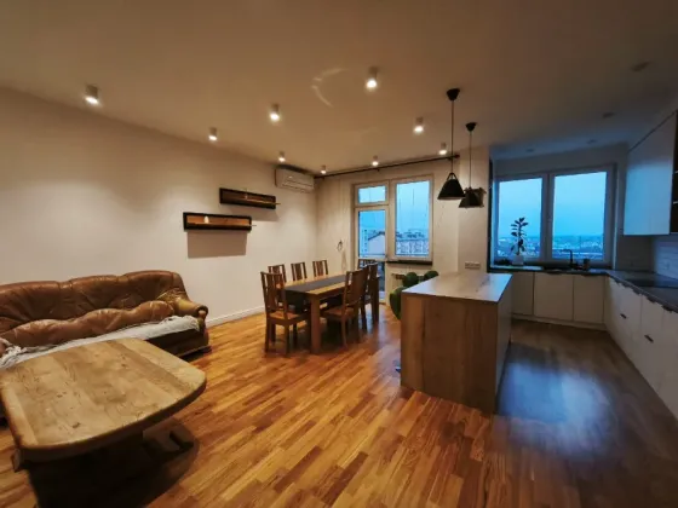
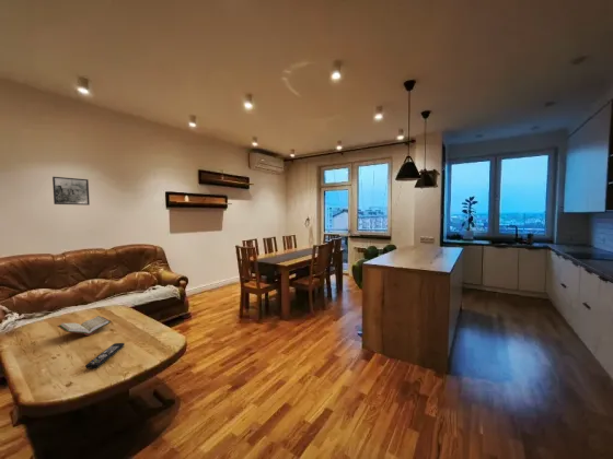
+ book [57,315,113,337]
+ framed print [51,176,91,207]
+ remote control [84,342,126,369]
